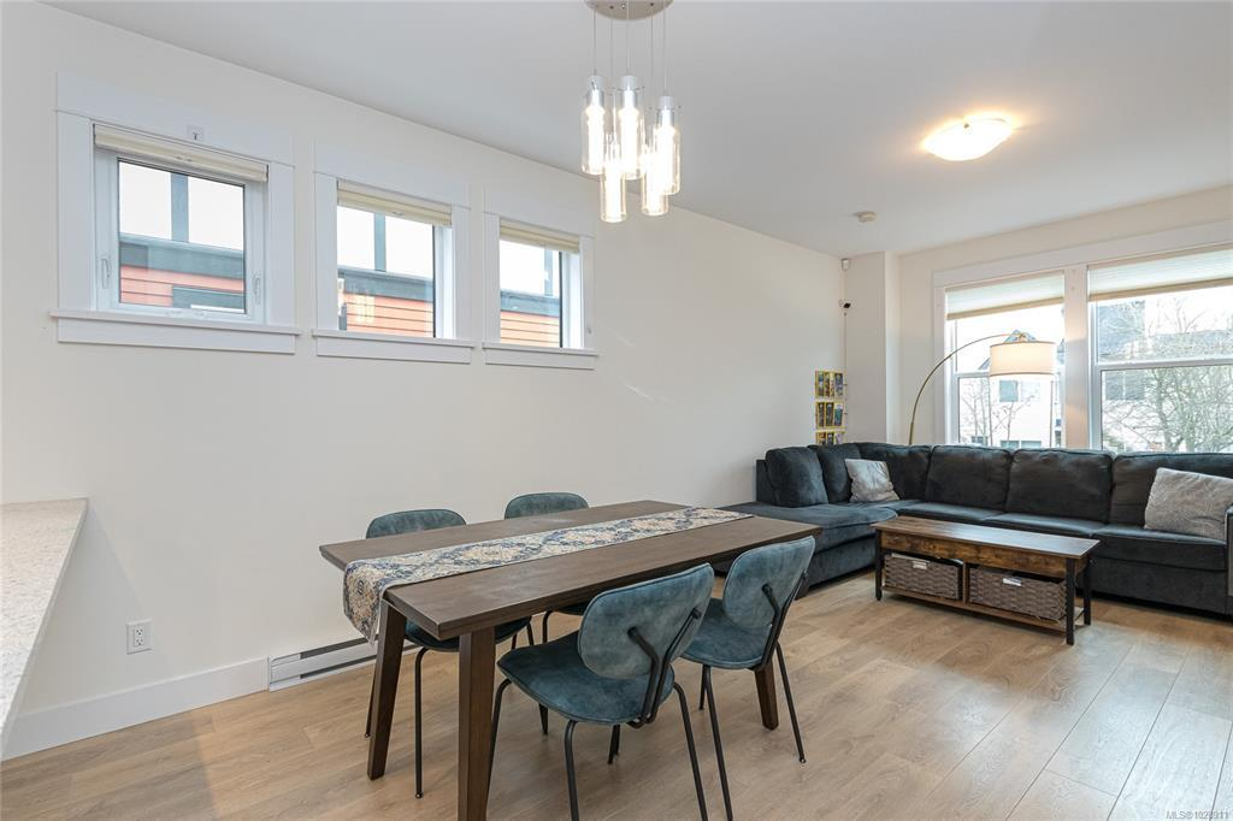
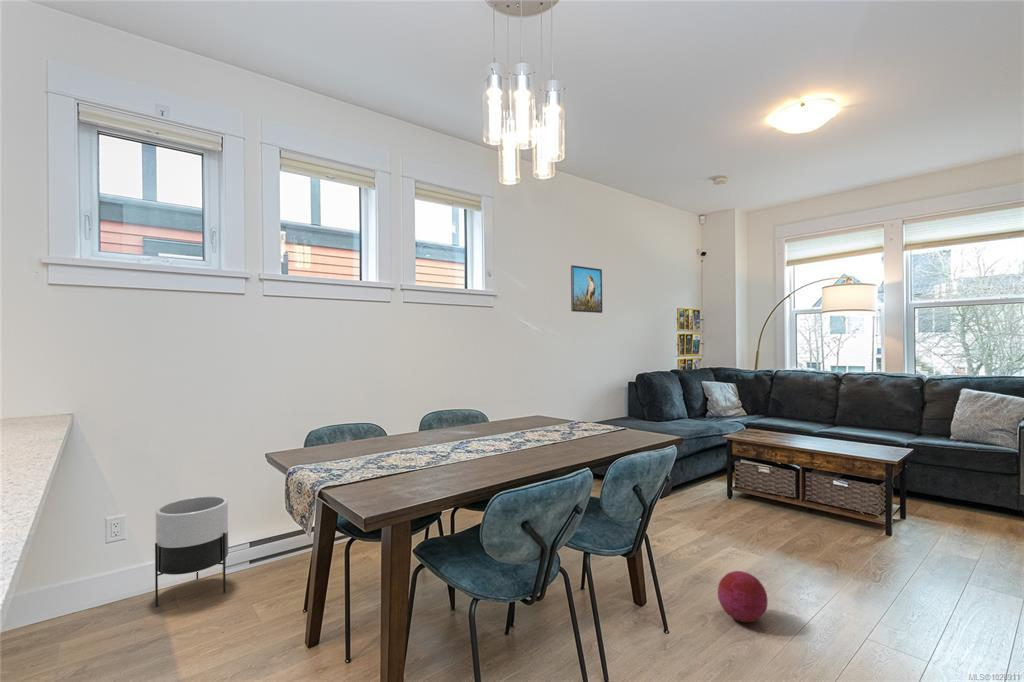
+ ball [717,570,769,623]
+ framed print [570,264,603,314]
+ planter [154,495,229,608]
